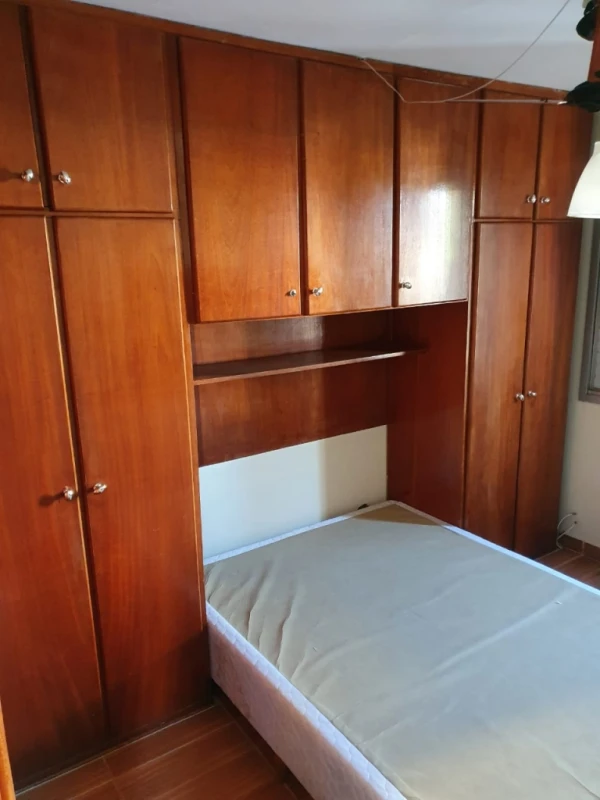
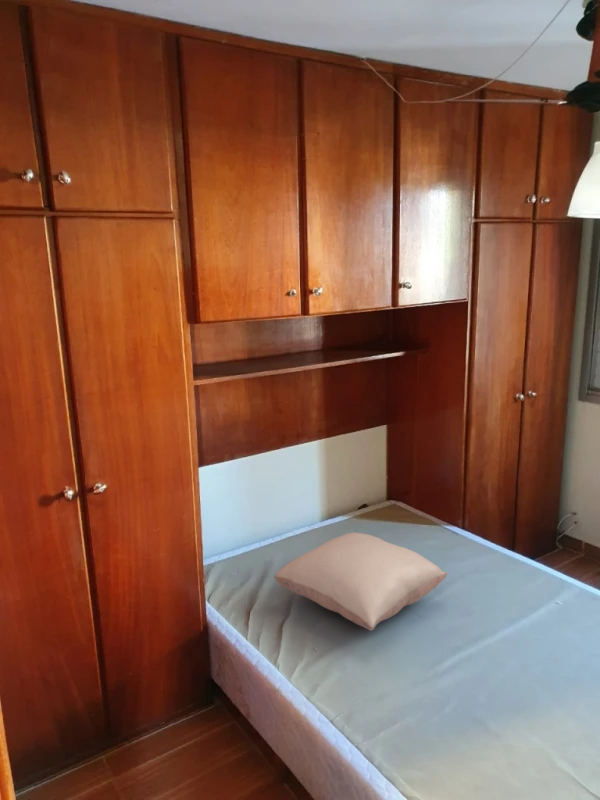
+ pillow [273,531,449,631]
